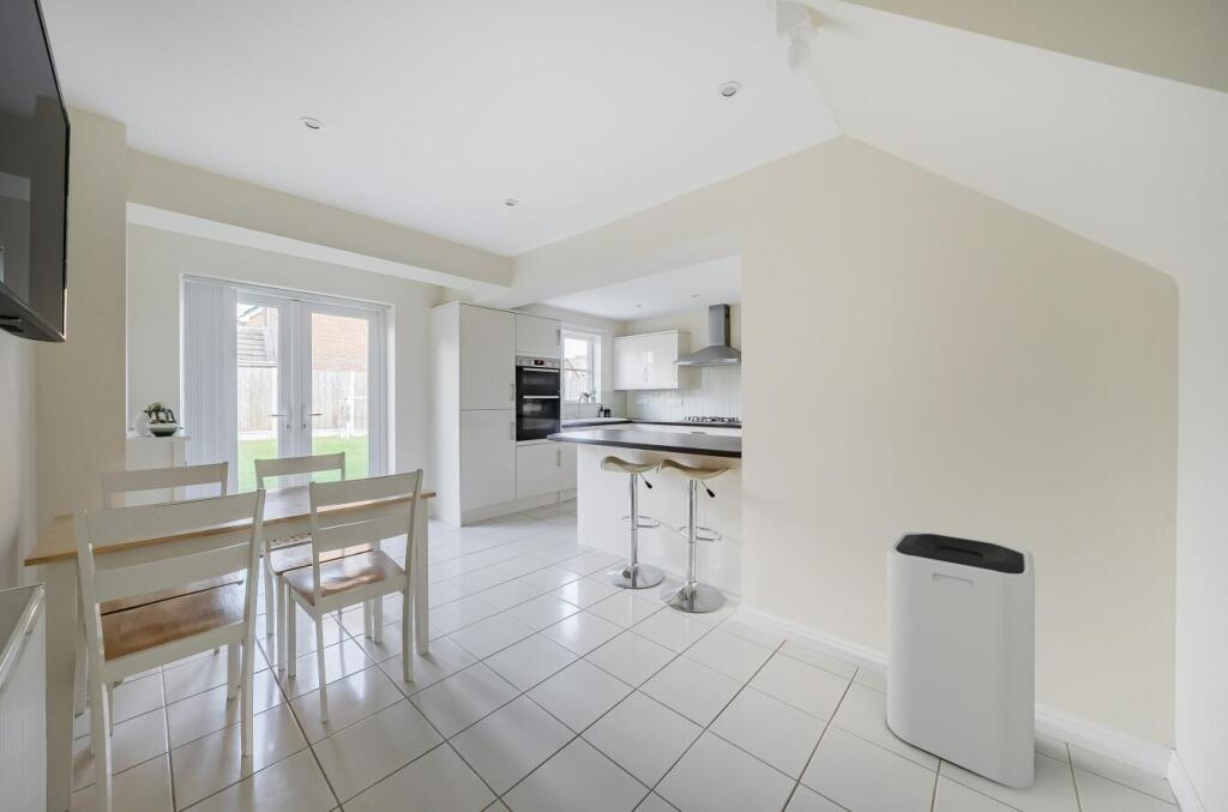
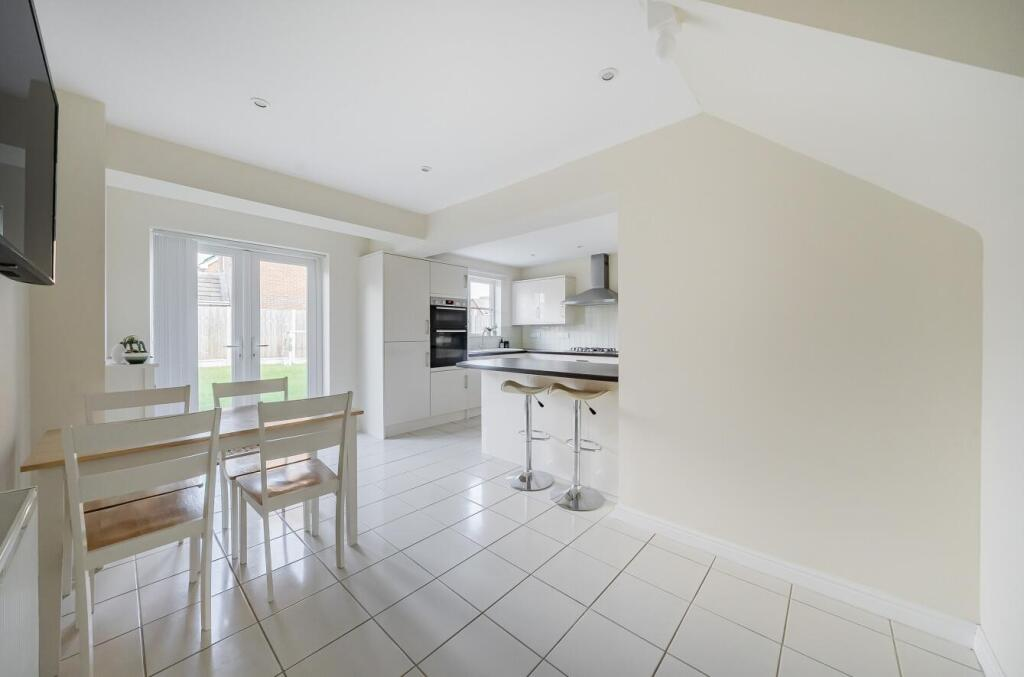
- trash can [886,530,1036,789]
